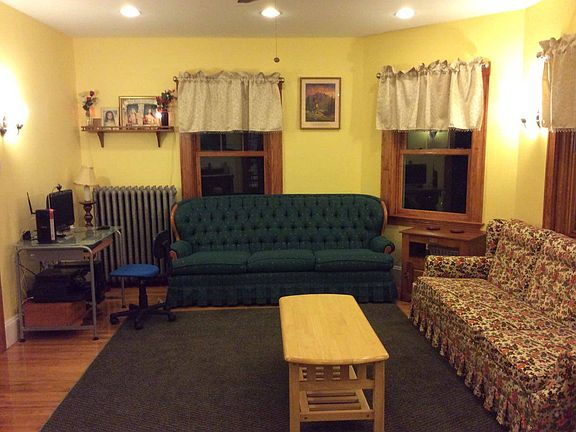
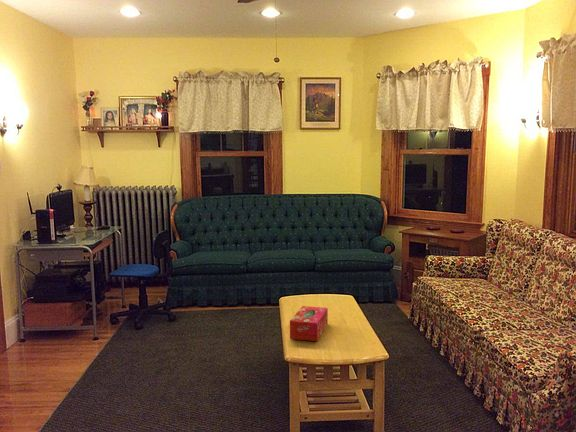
+ tissue box [289,305,329,342]
